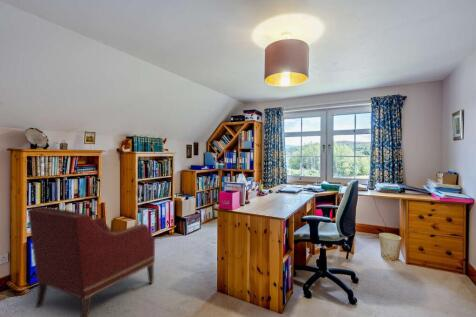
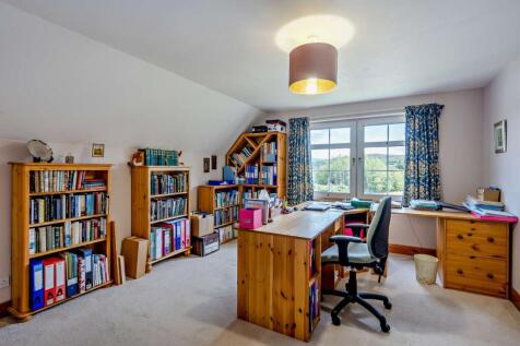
- armchair [27,206,156,317]
